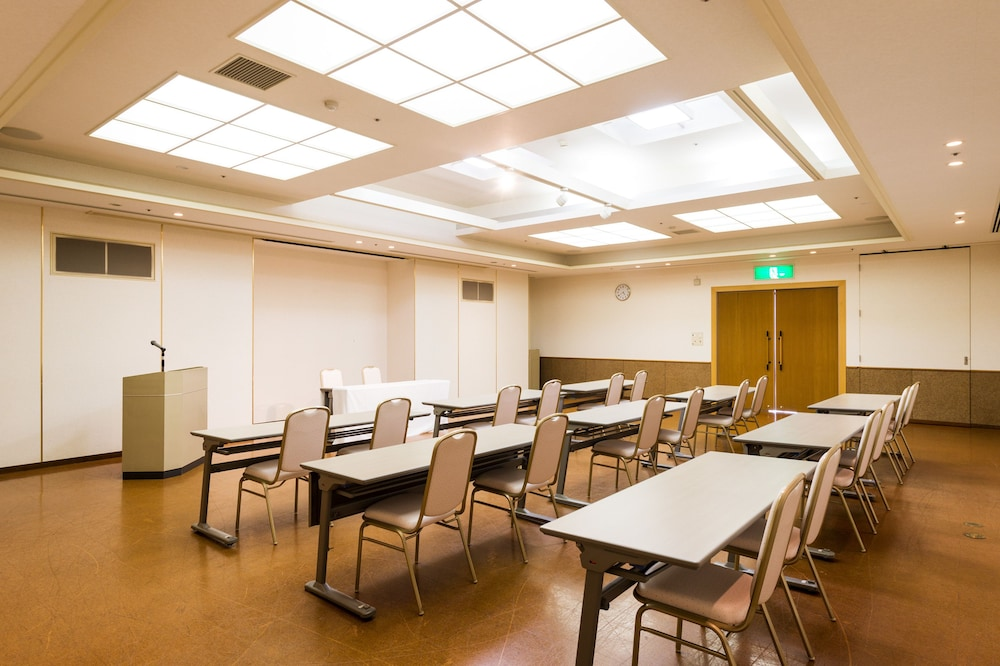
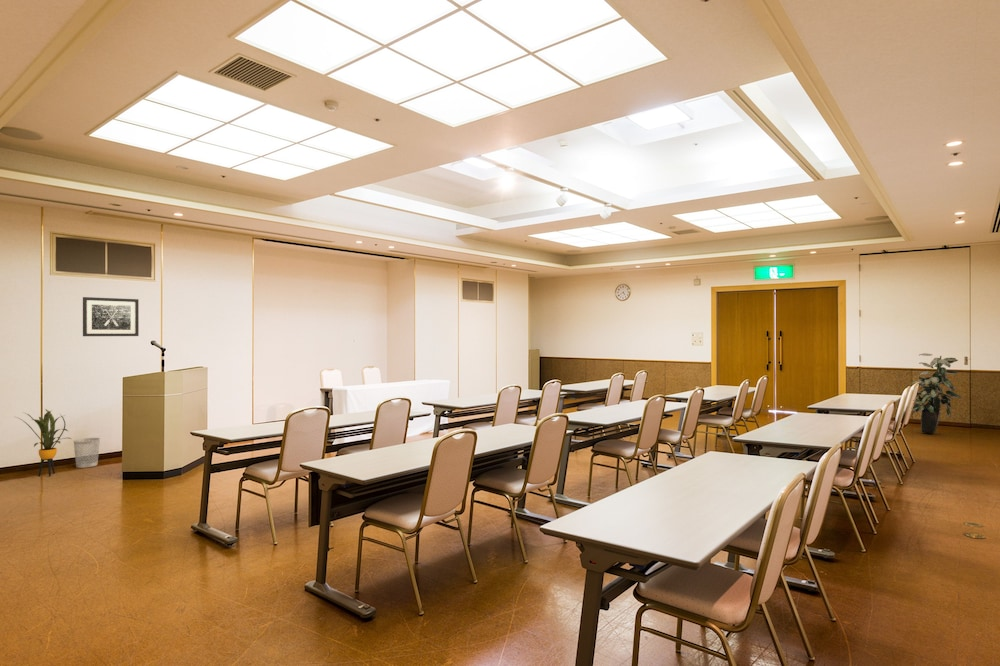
+ wastebasket [73,437,101,469]
+ house plant [15,408,72,477]
+ indoor plant [909,352,962,435]
+ wall art [82,296,140,337]
